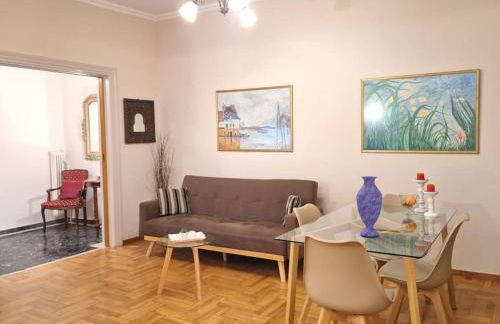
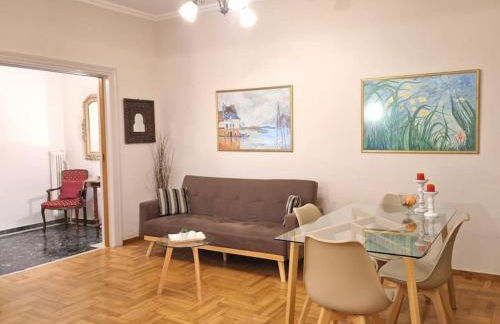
- vase [355,175,384,238]
